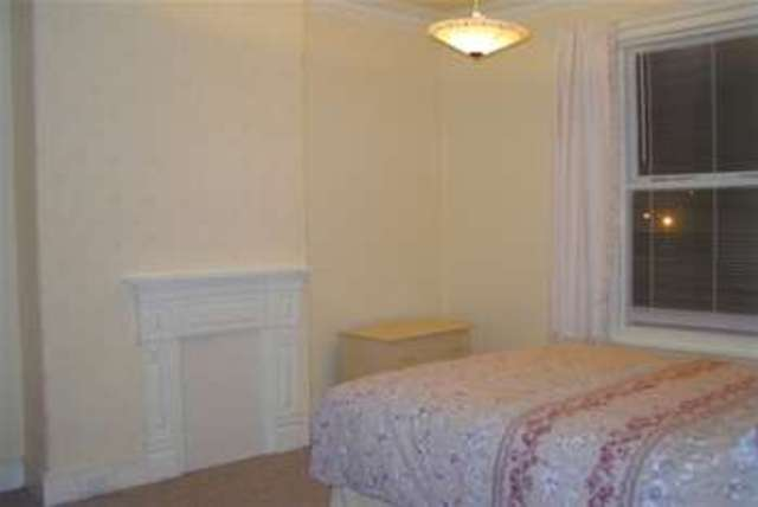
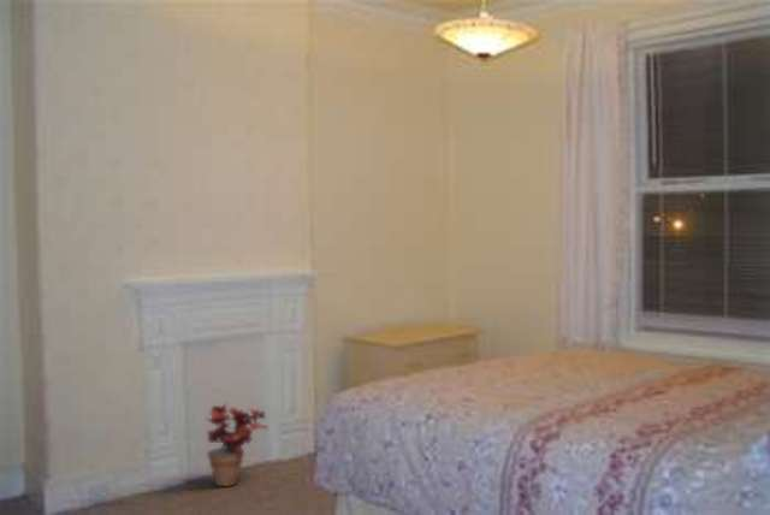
+ potted plant [205,401,270,487]
